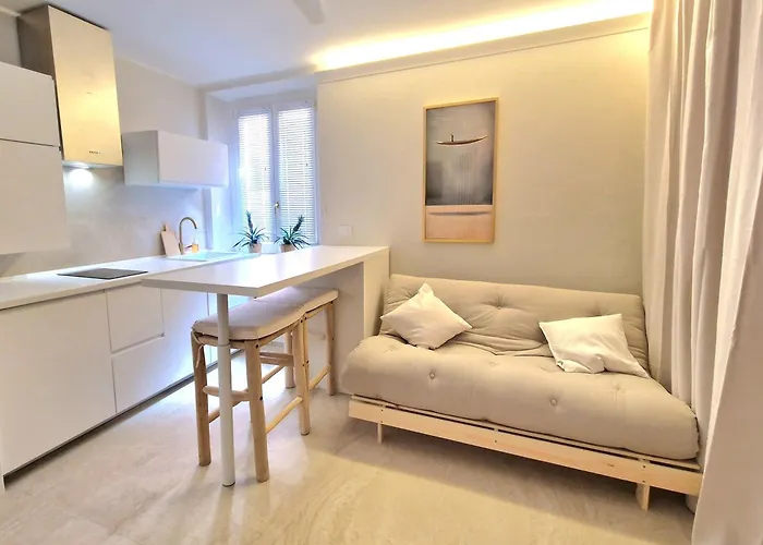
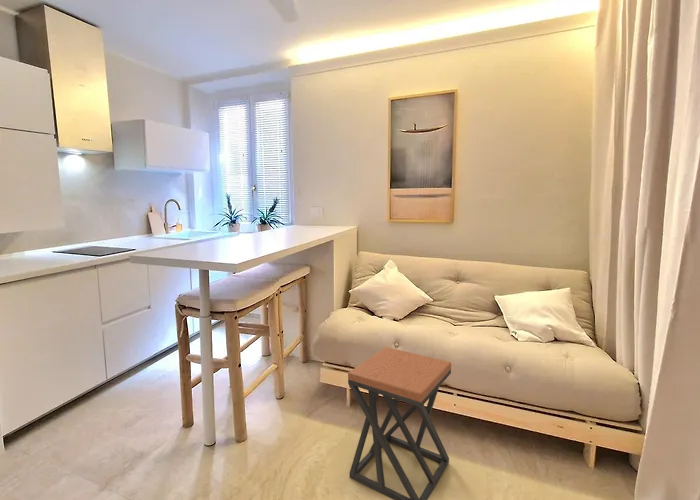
+ stool [347,346,452,500]
